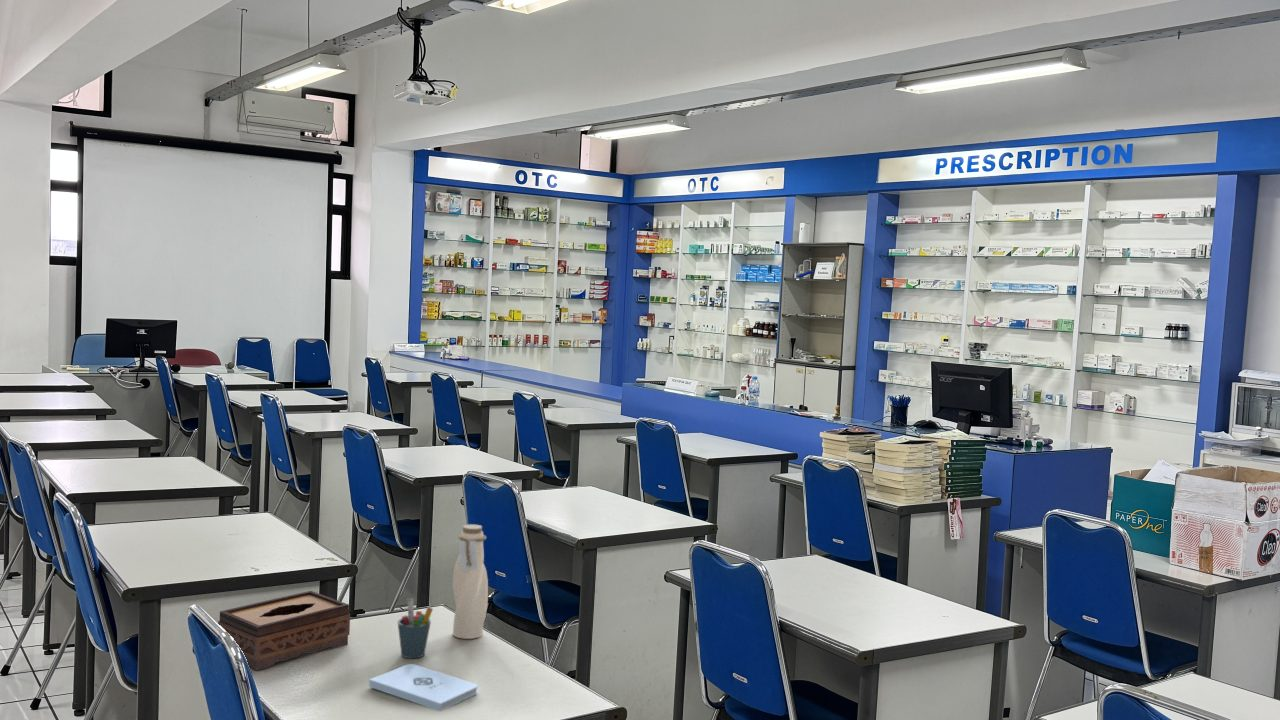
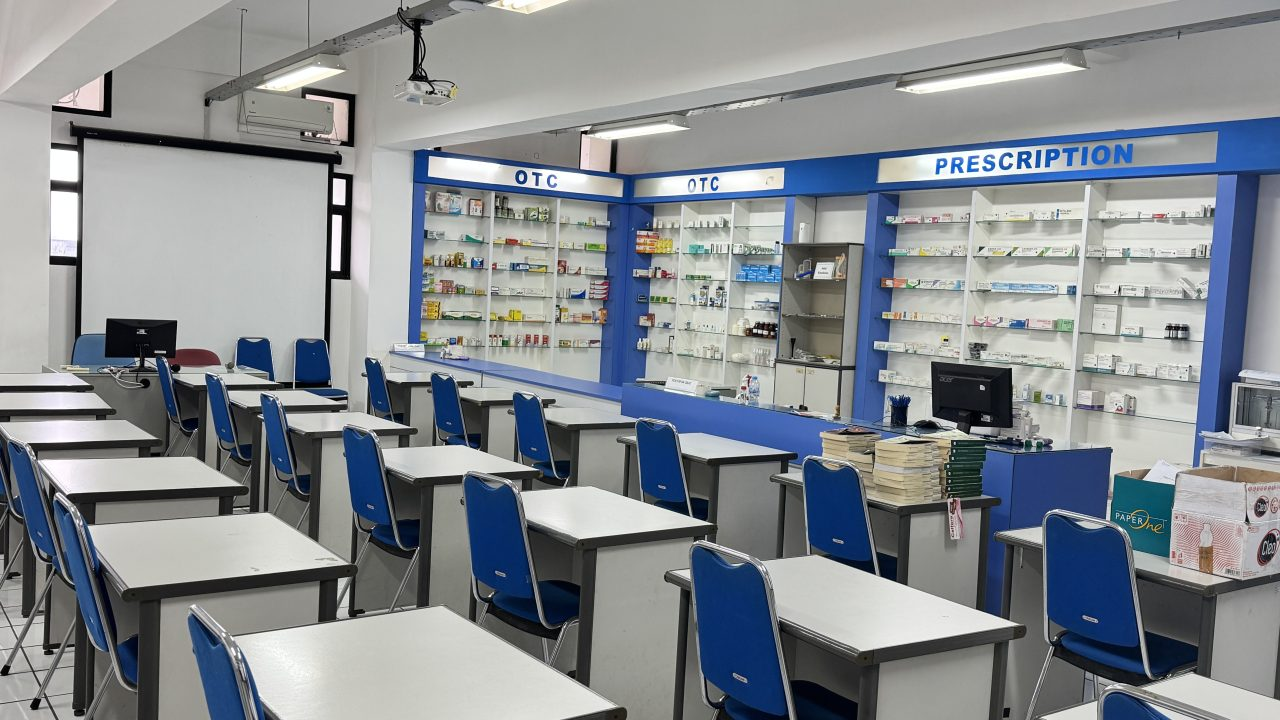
- water bottle [452,523,489,640]
- tissue box [217,590,351,671]
- notepad [368,663,479,712]
- pen holder [397,597,434,659]
